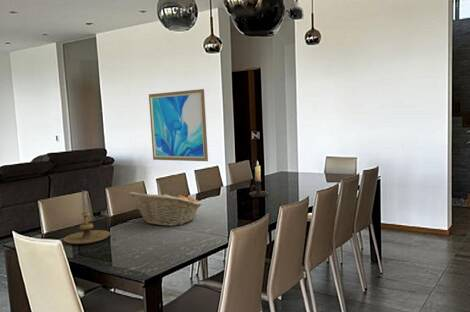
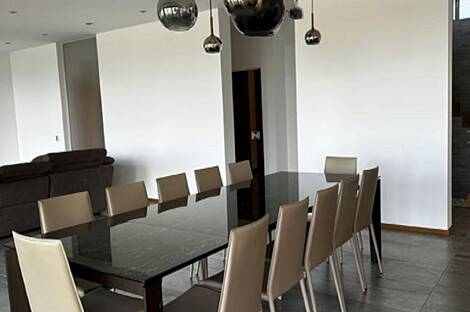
- candle holder [63,189,111,245]
- candle holder [248,160,269,199]
- fruit basket [128,190,203,227]
- wall art [148,88,209,162]
